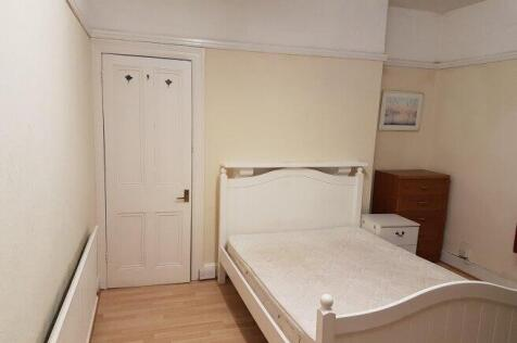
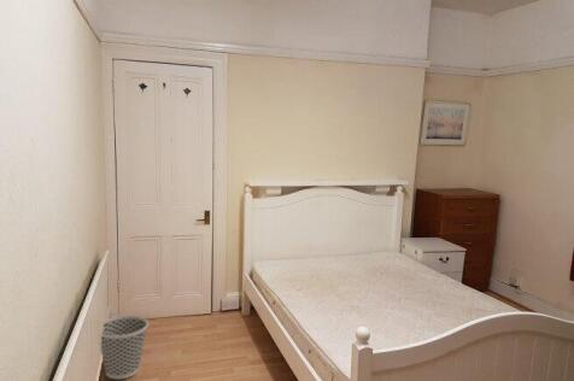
+ wastebasket [100,315,150,380]
